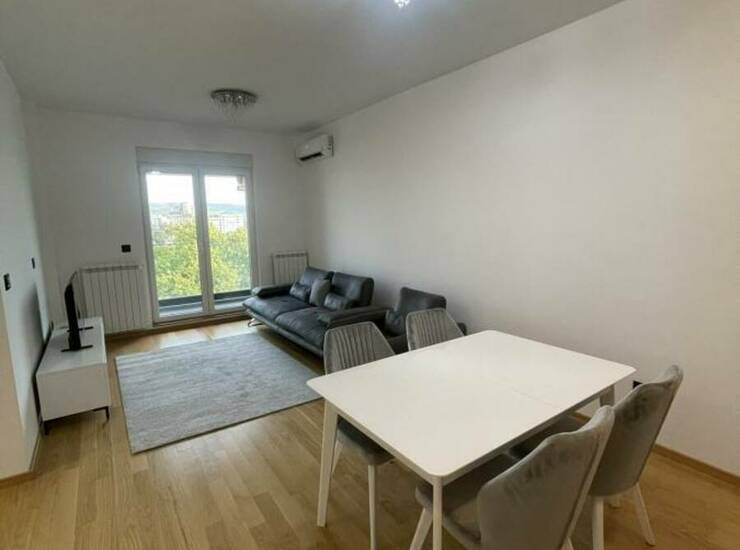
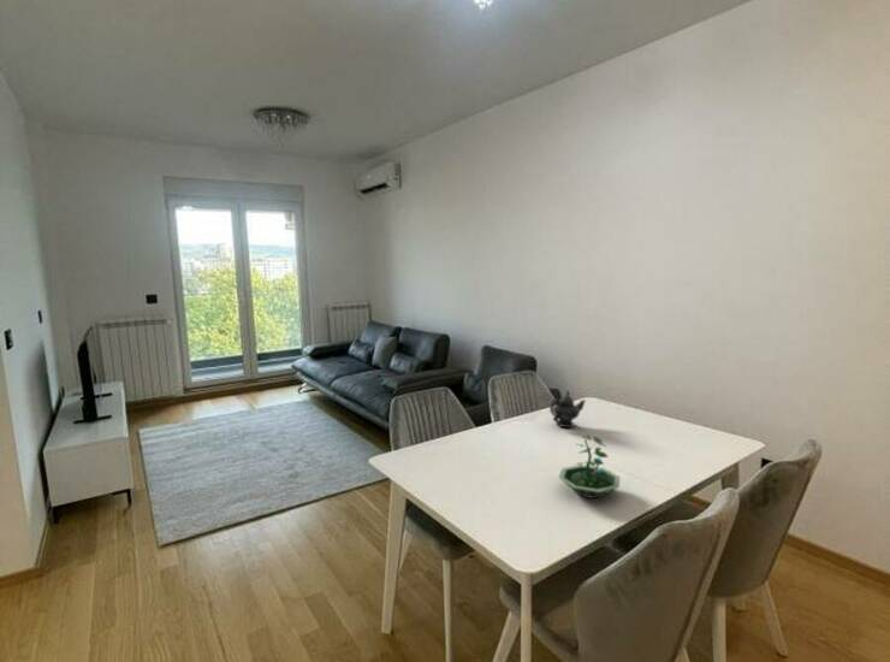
+ teapot [548,389,587,428]
+ terrarium [557,433,622,500]
